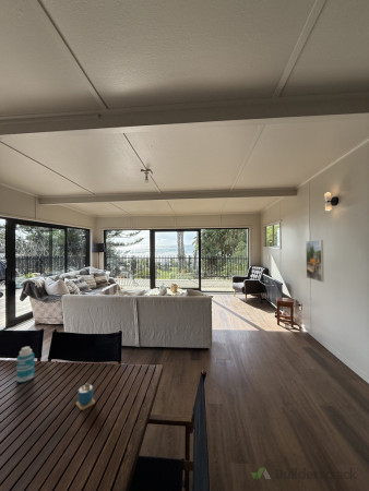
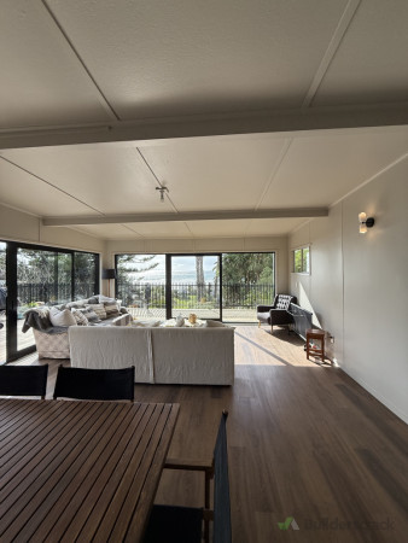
- bottle [15,346,35,383]
- cup [75,379,96,411]
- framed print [305,239,325,283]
